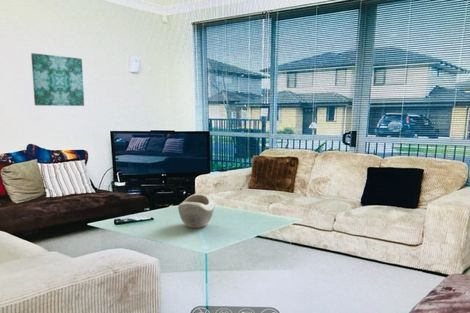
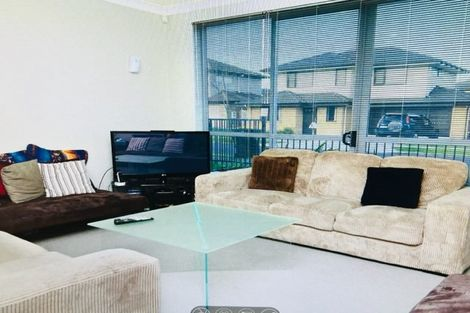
- decorative bowl [177,193,215,229]
- wall art [30,52,85,107]
